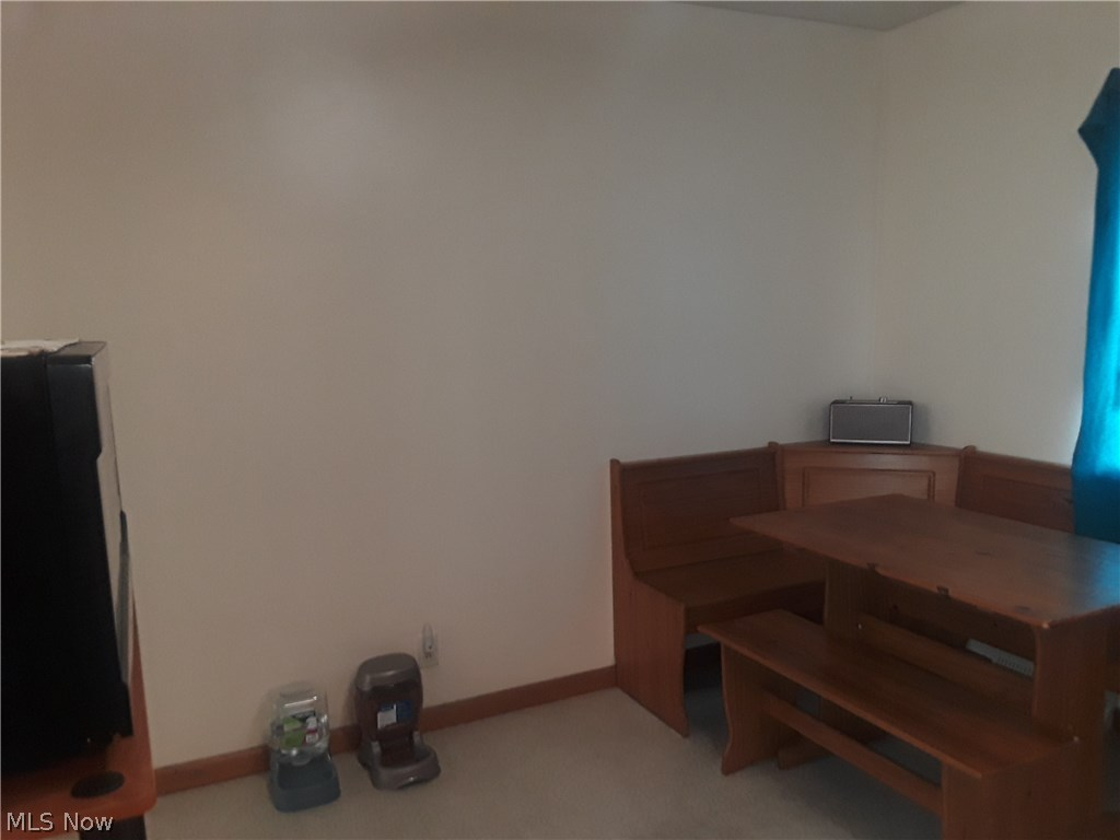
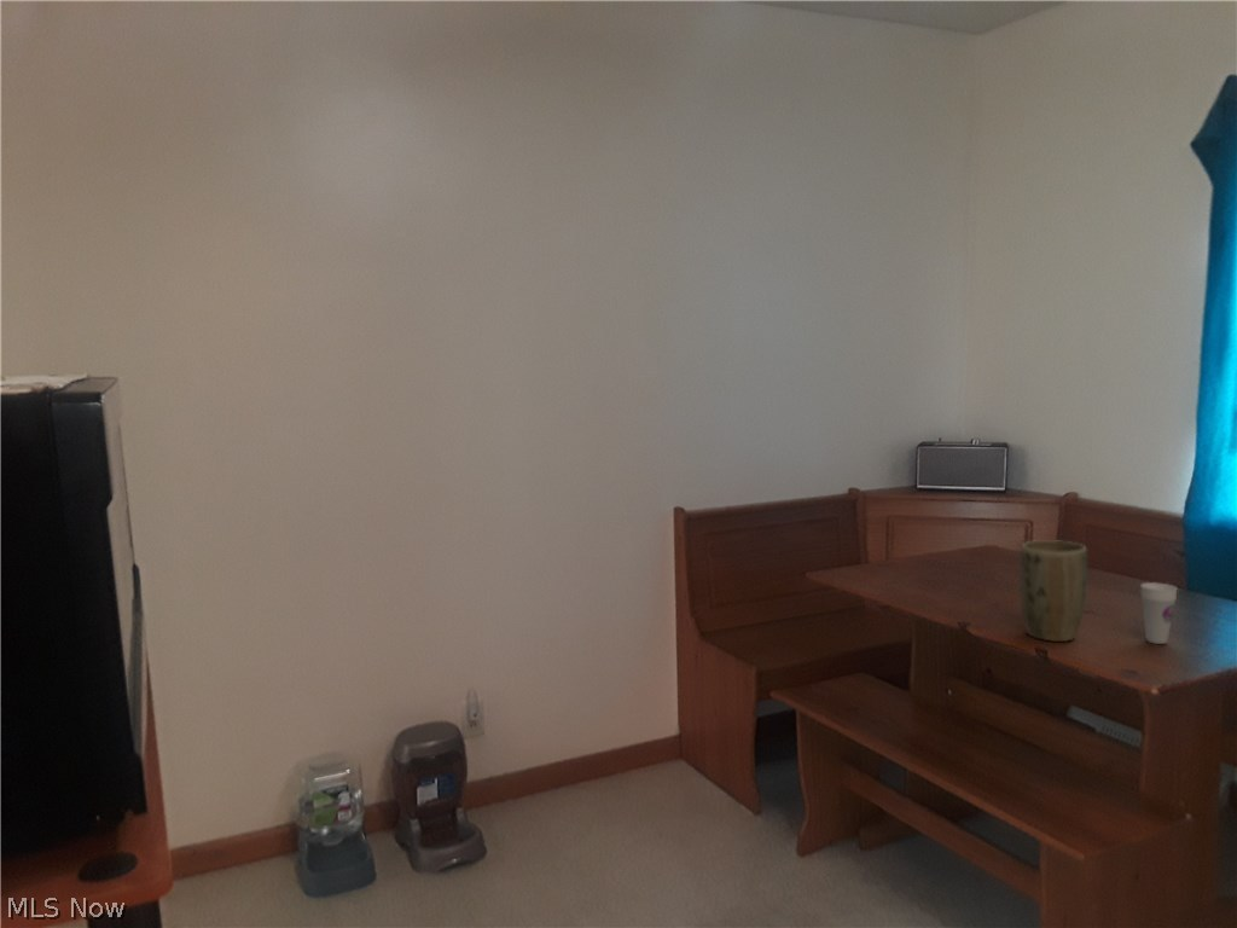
+ cup [1139,581,1179,645]
+ plant pot [1018,539,1088,643]
